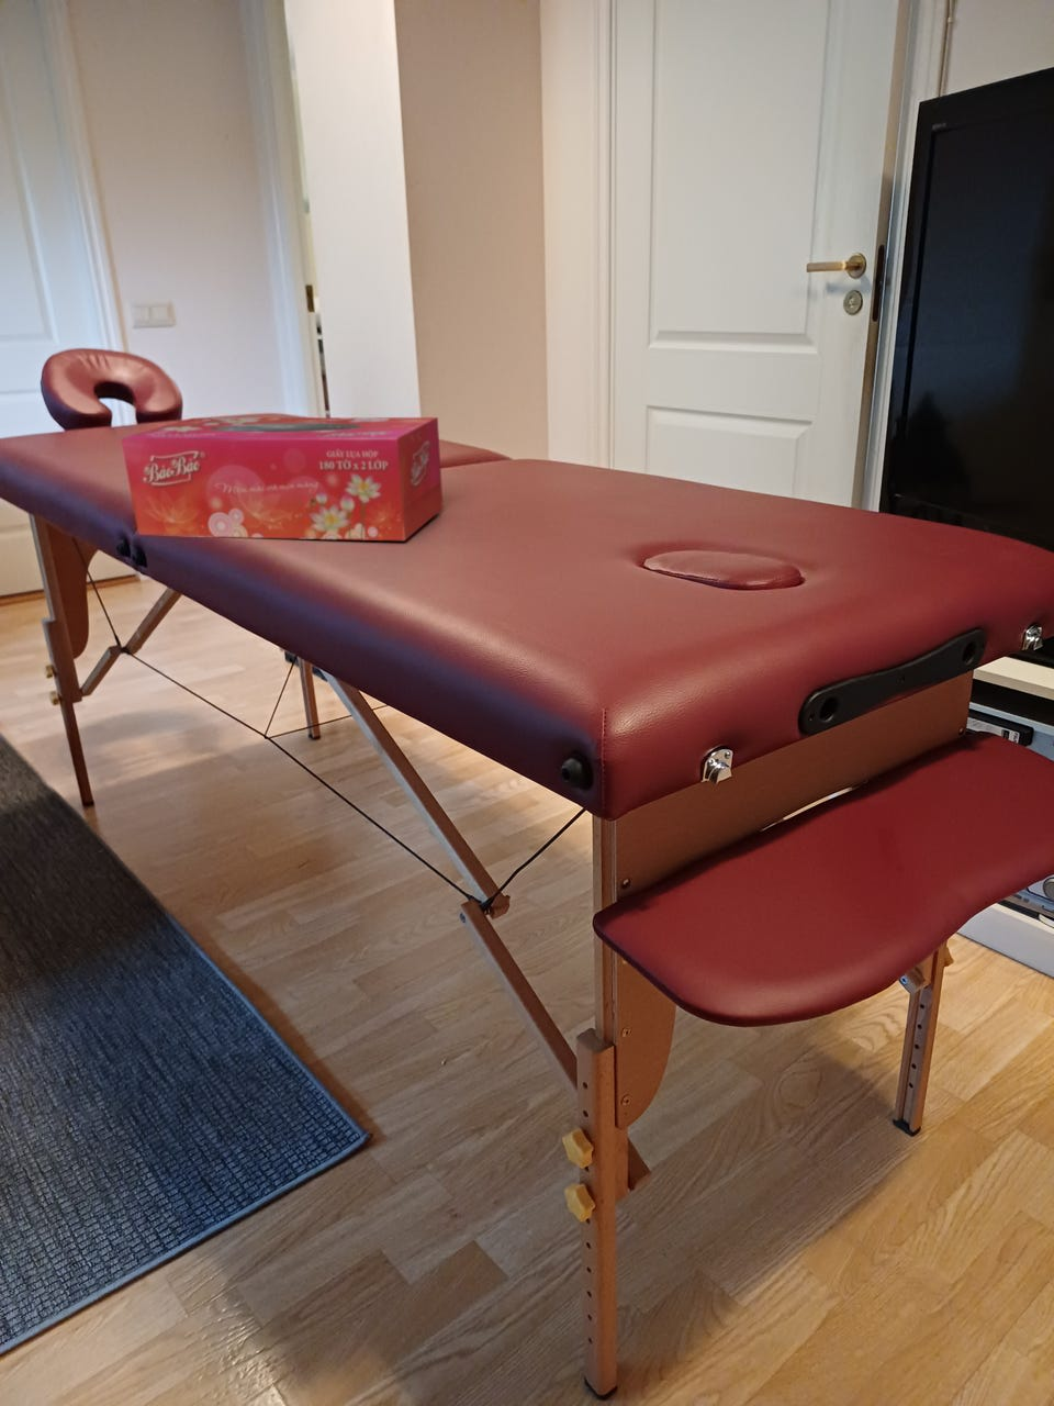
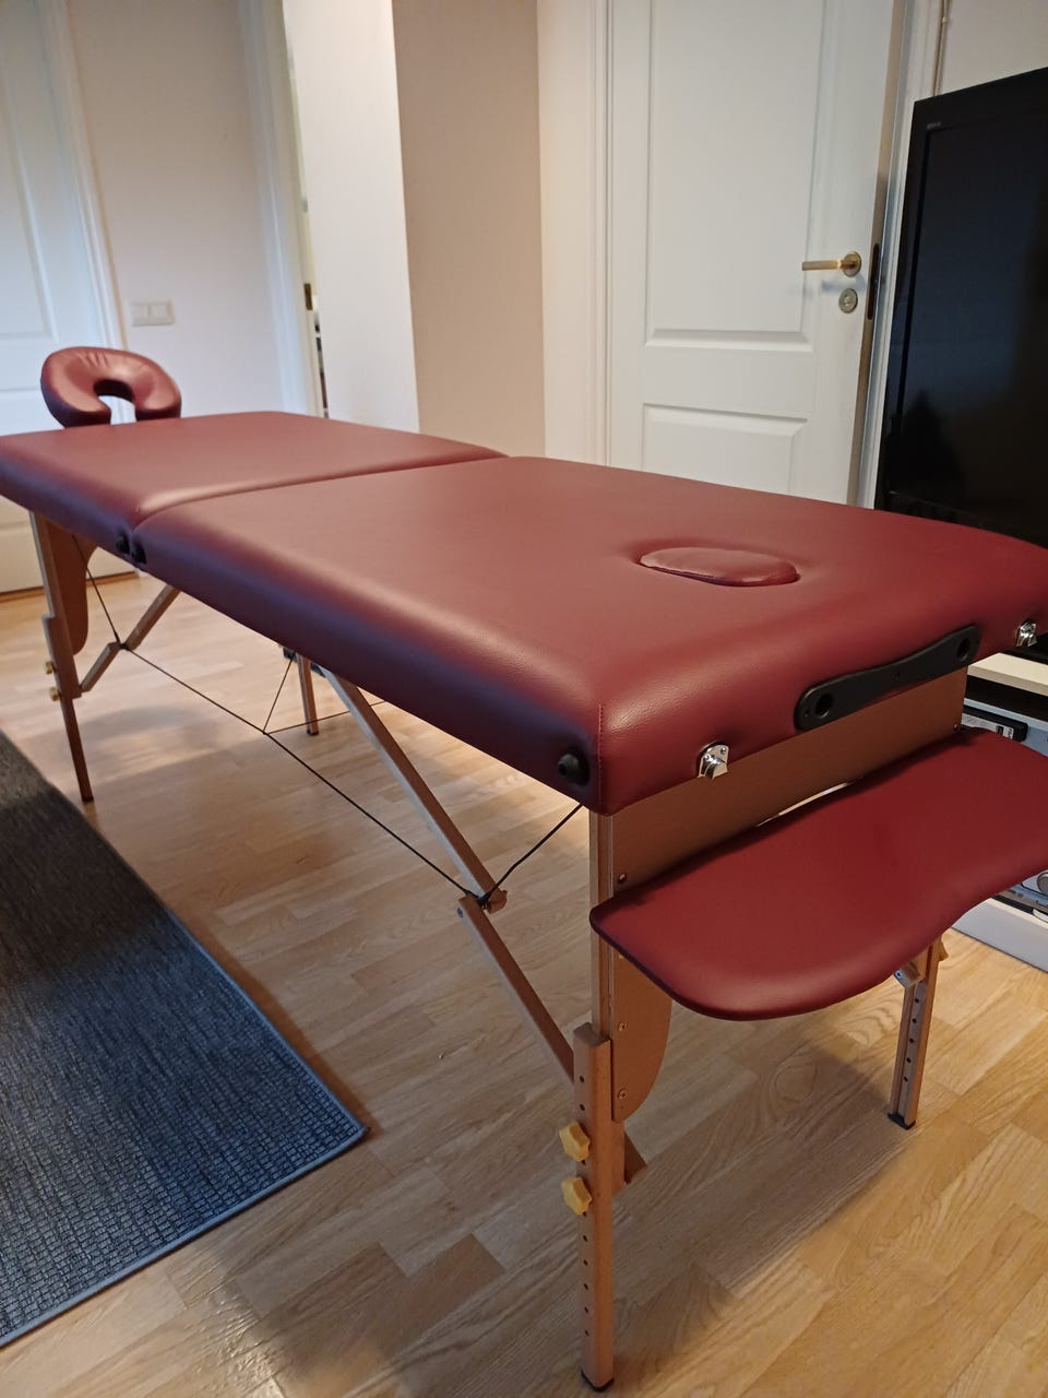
- tissue box [120,416,445,541]
